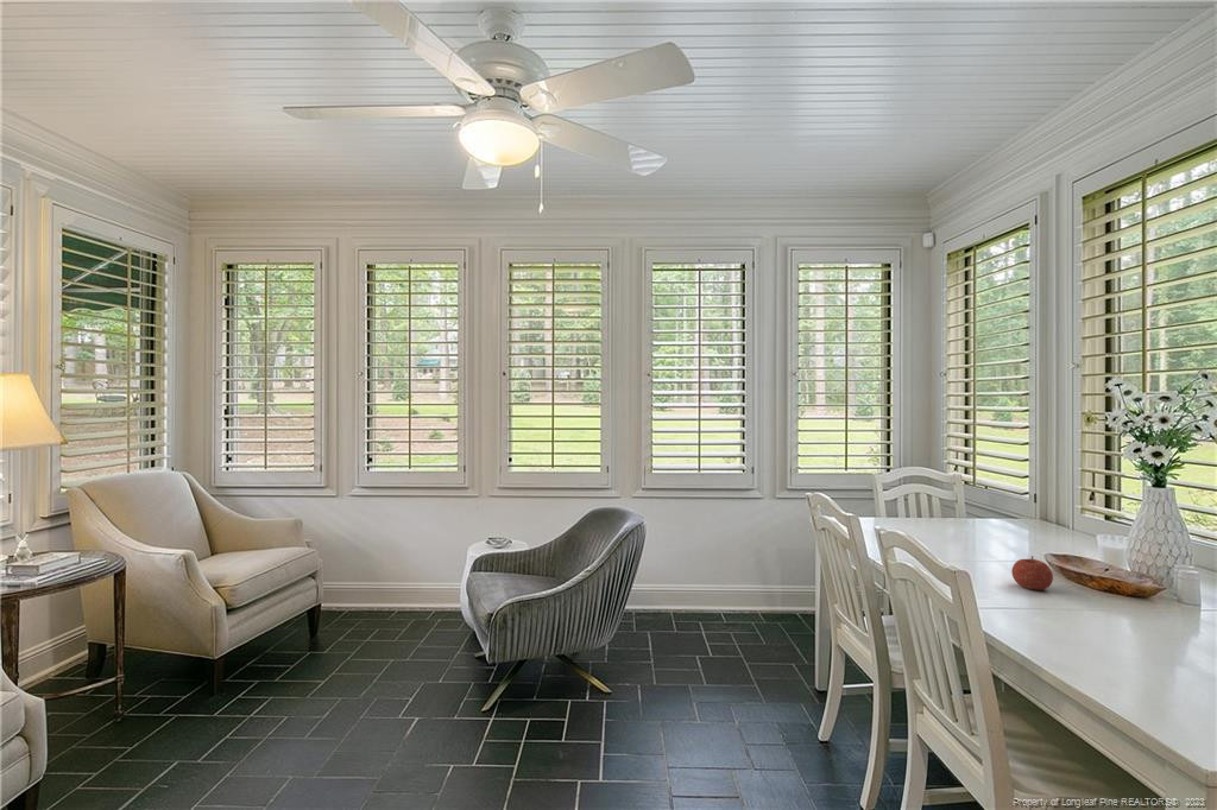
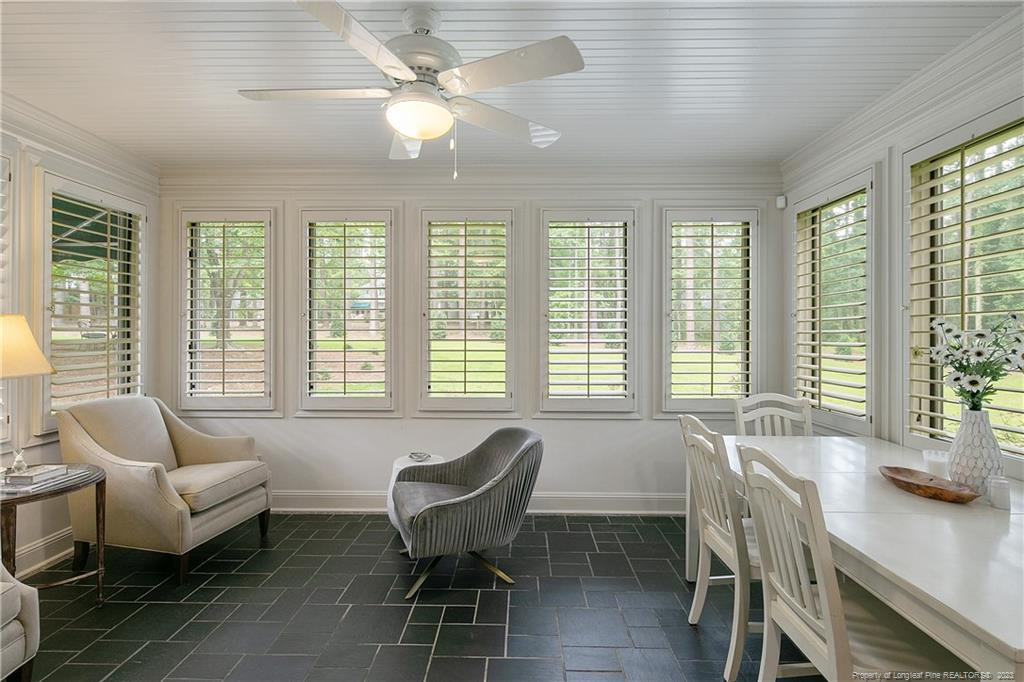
- fruit [1010,555,1054,591]
